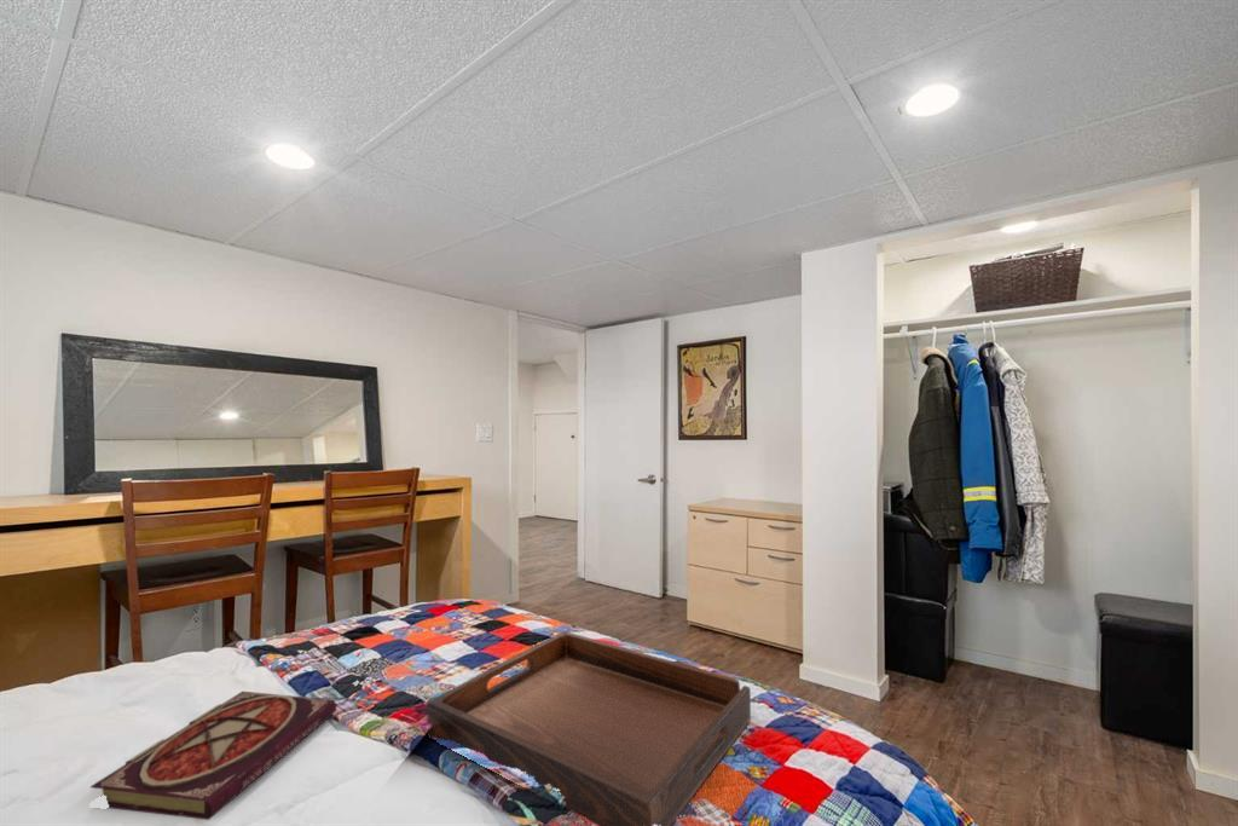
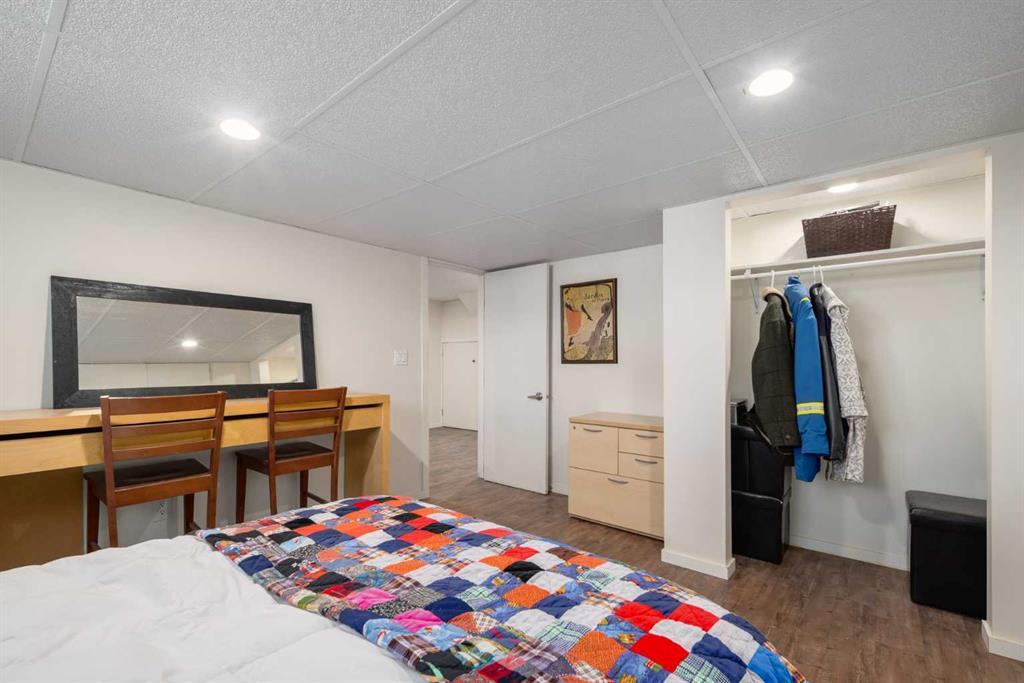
- serving tray [426,630,752,826]
- book [89,691,337,821]
